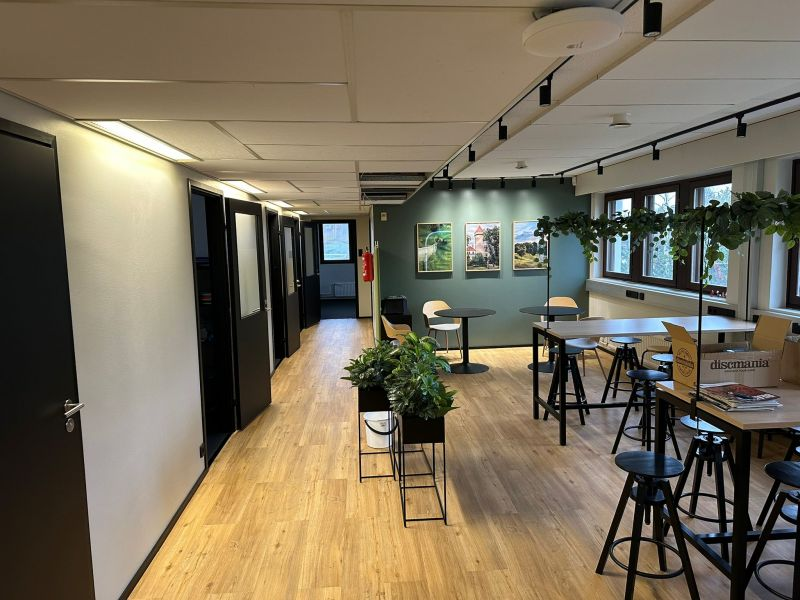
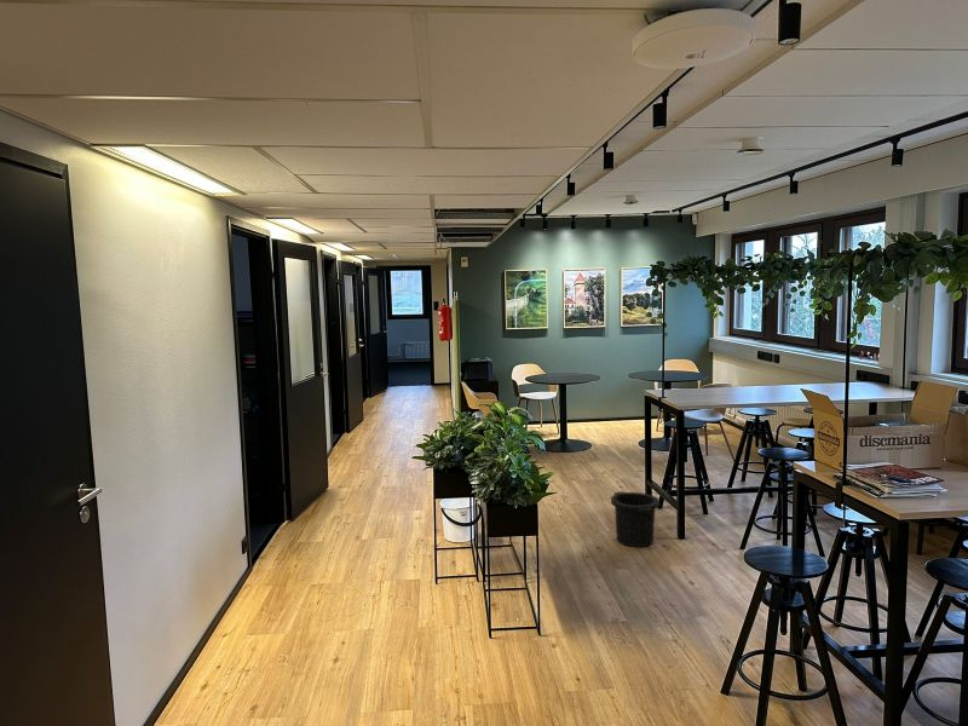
+ trash can [610,490,661,548]
